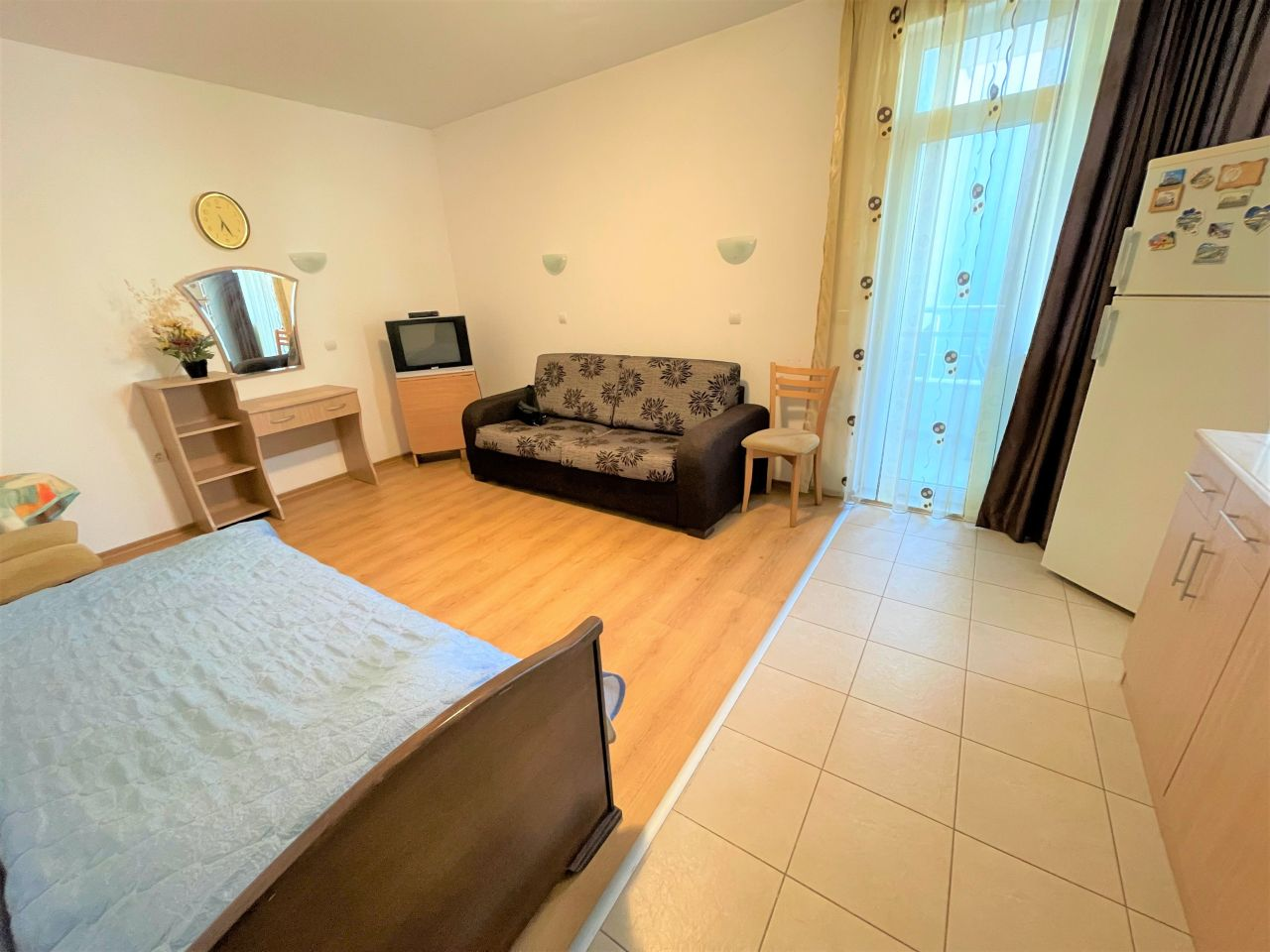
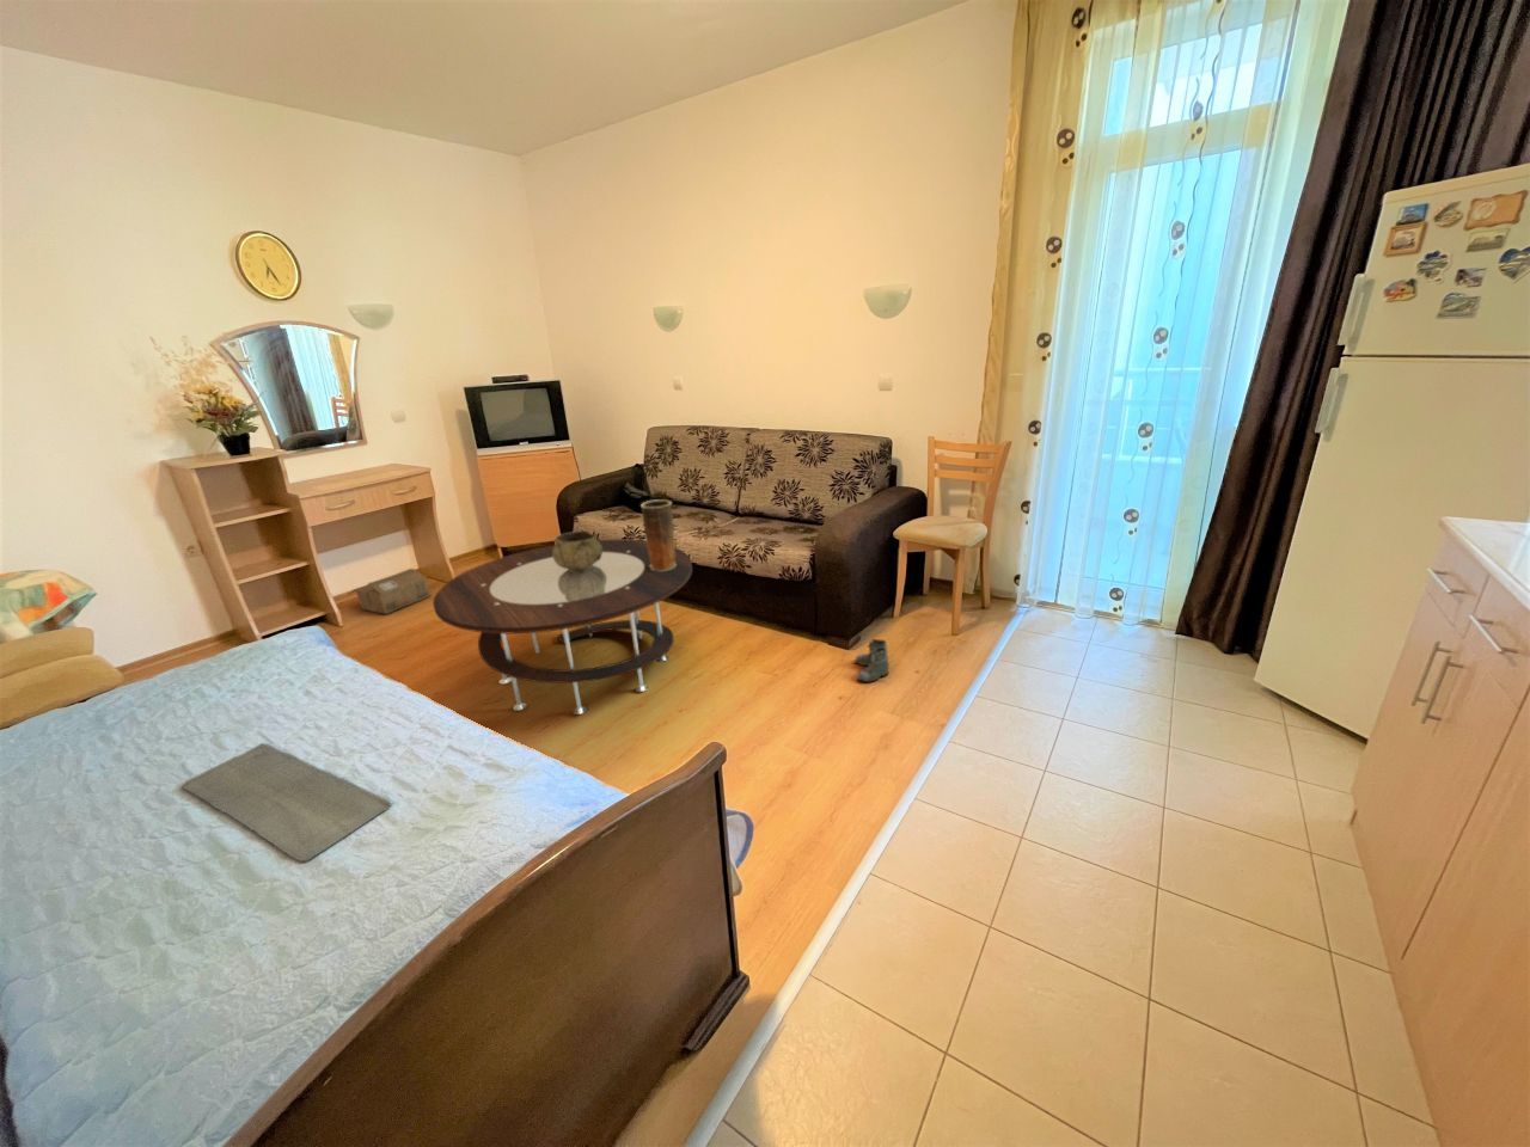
+ coffee table [431,539,693,716]
+ bath mat [180,742,392,863]
+ decorative bowl [552,529,602,571]
+ cardboard box [347,567,431,616]
+ boots [853,639,890,683]
+ vase [640,499,677,571]
